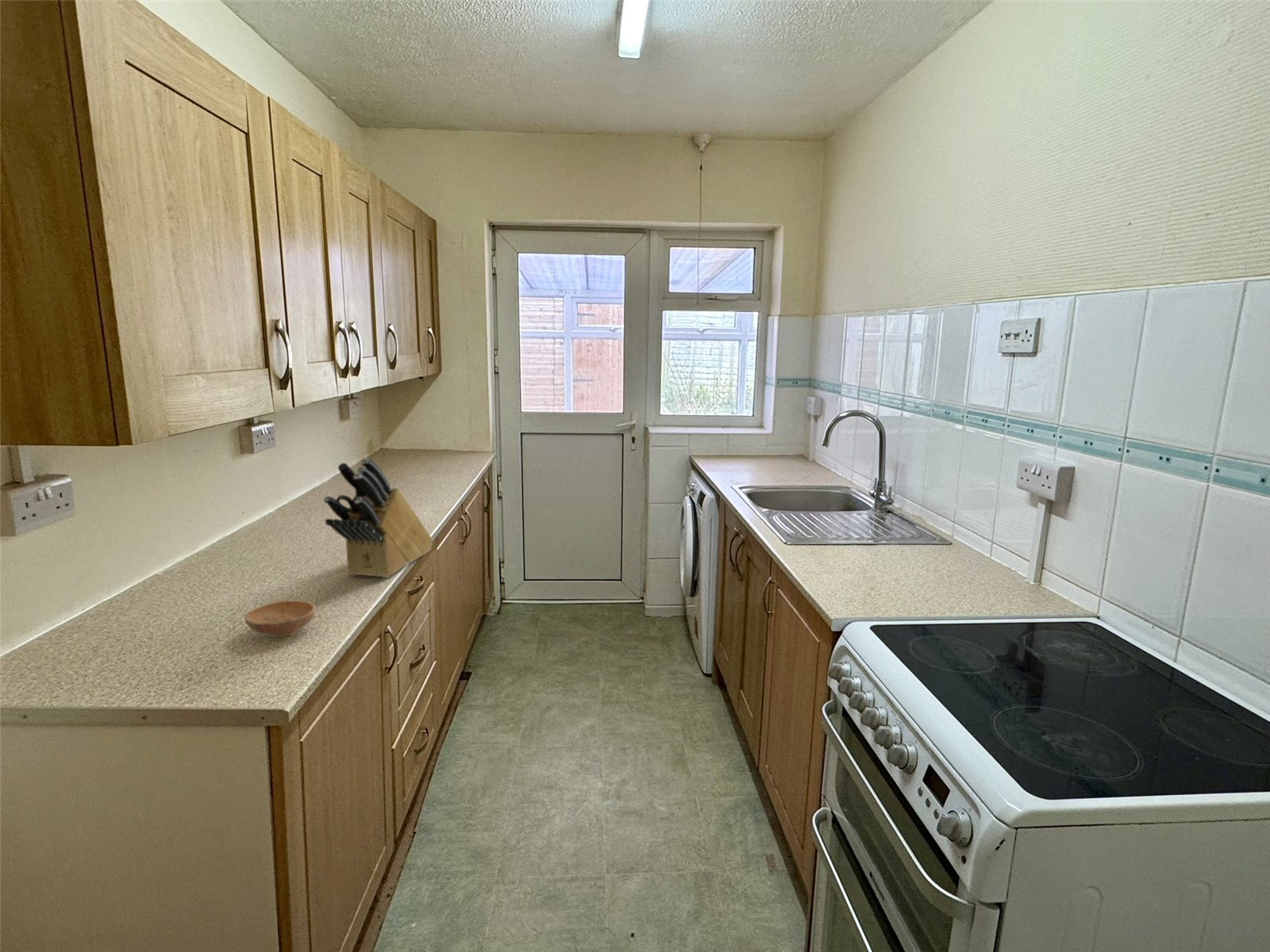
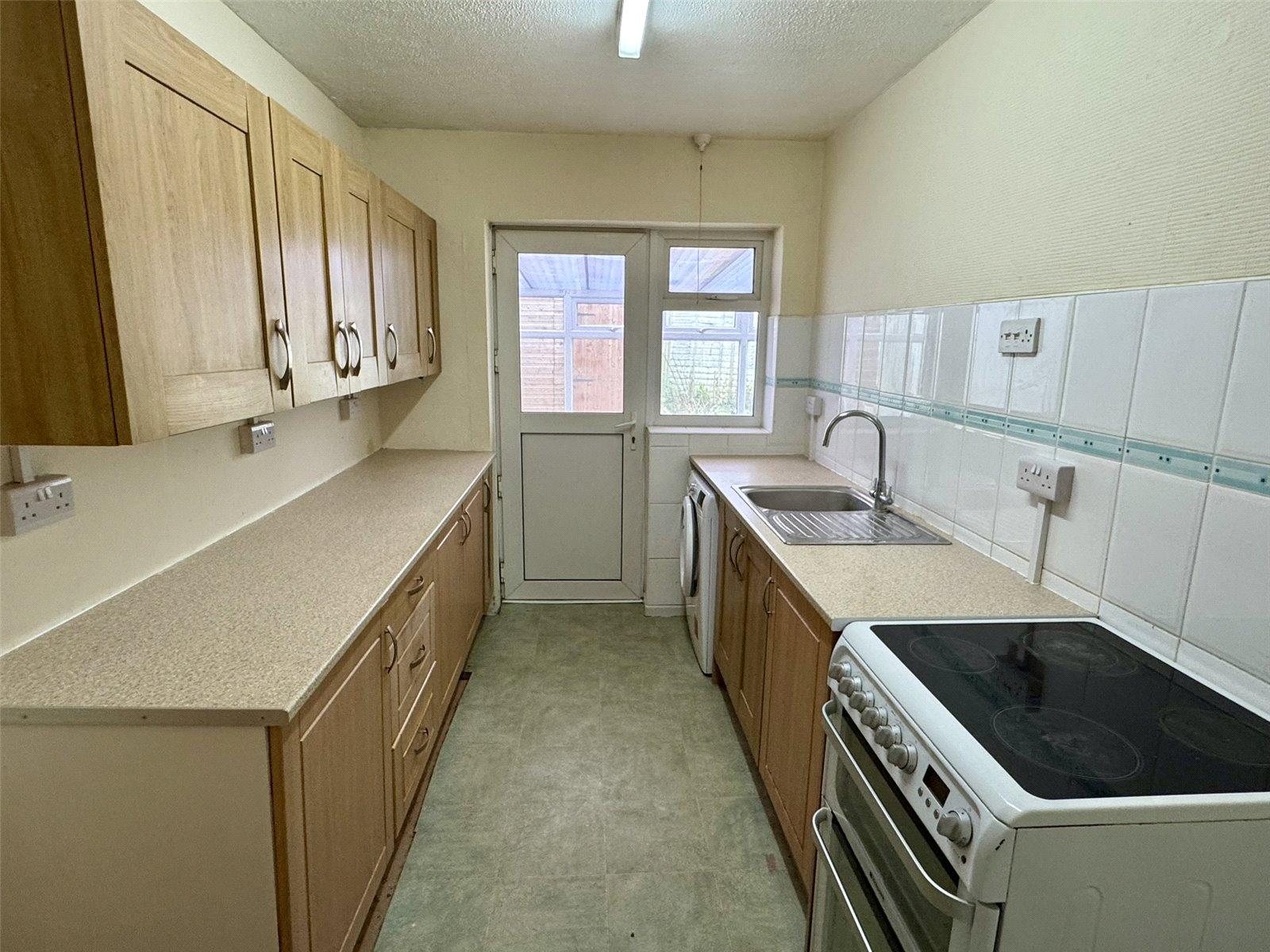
- knife block [323,457,434,578]
- bowl [244,600,316,638]
